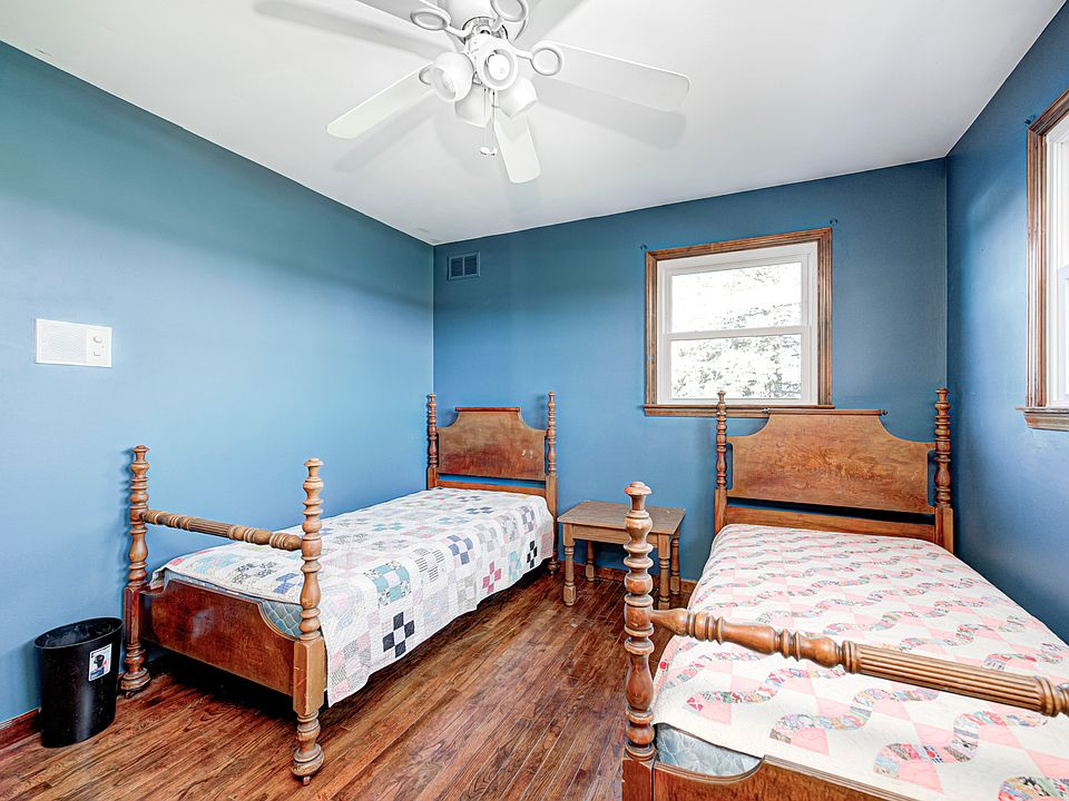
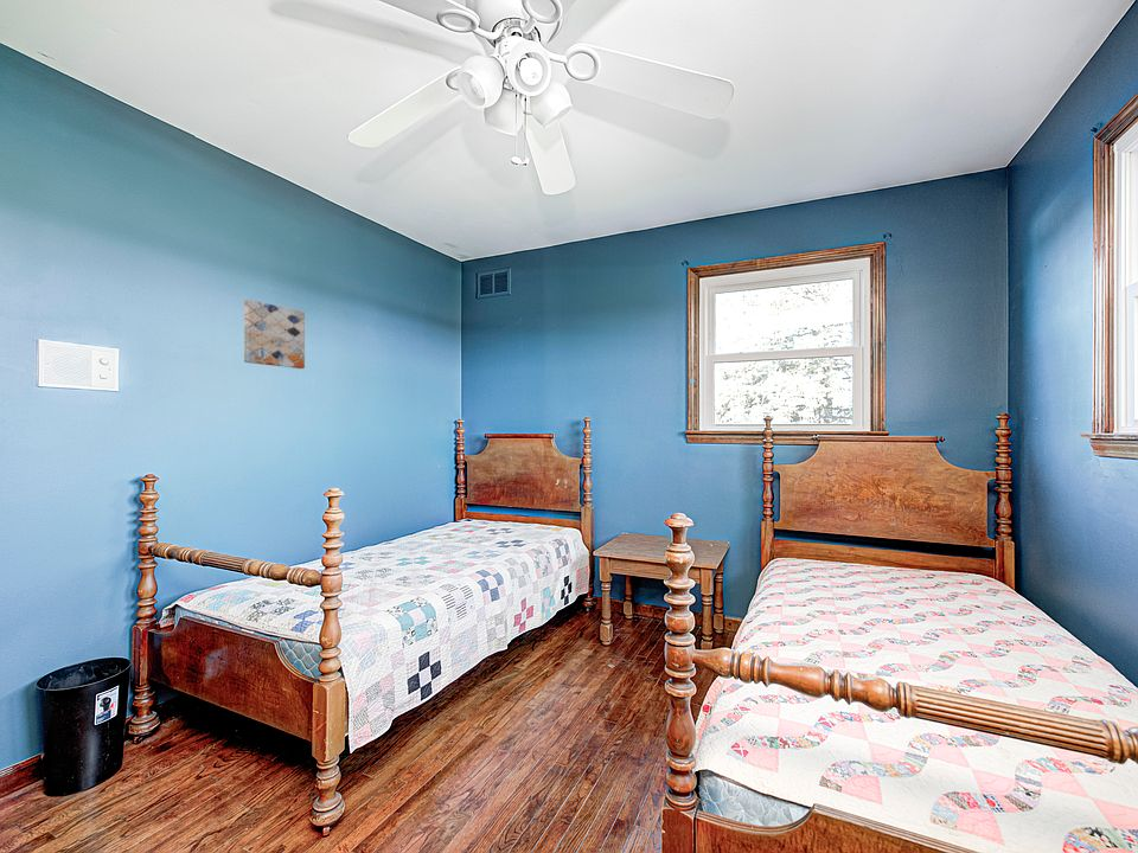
+ wall art [243,299,306,370]
